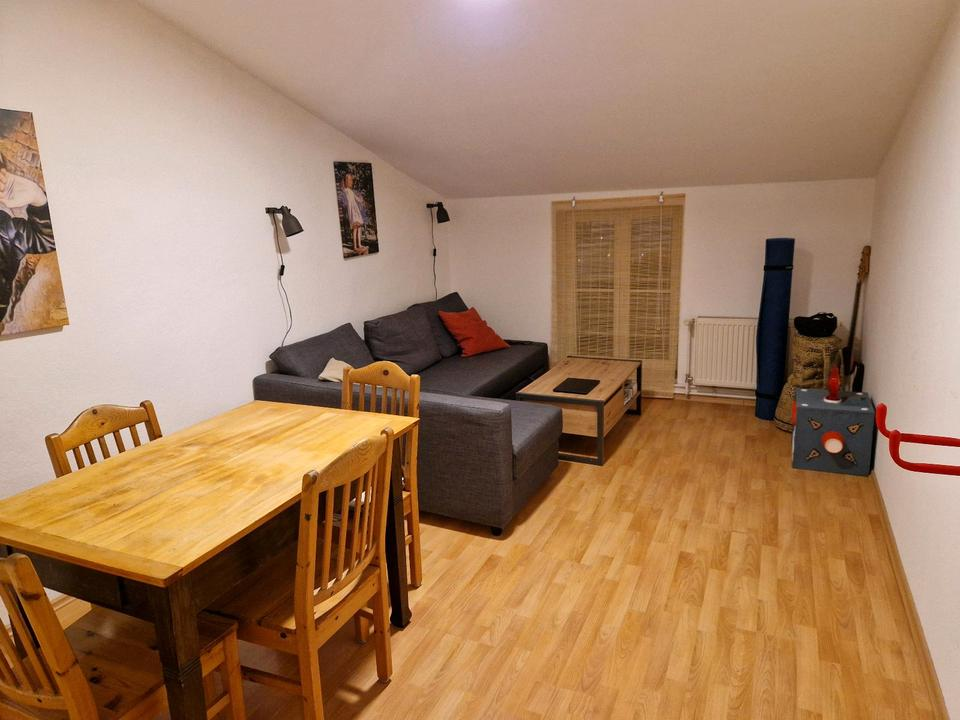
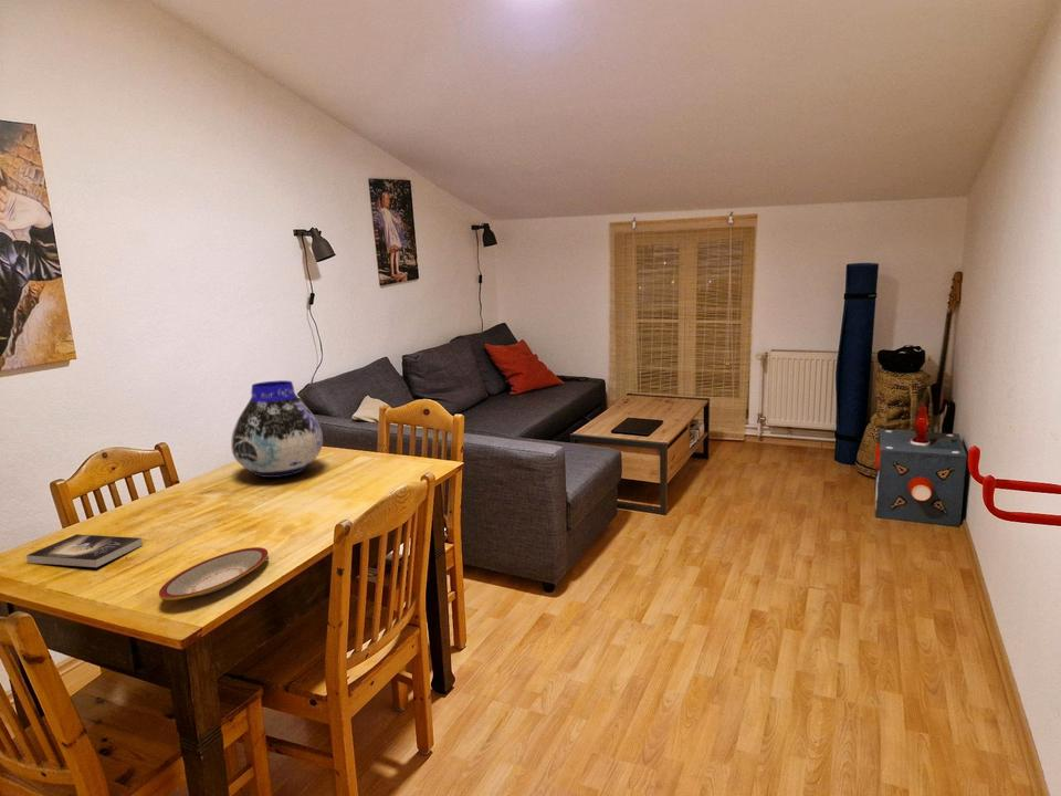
+ book [25,533,144,568]
+ plate [158,546,269,601]
+ vase [230,379,324,479]
